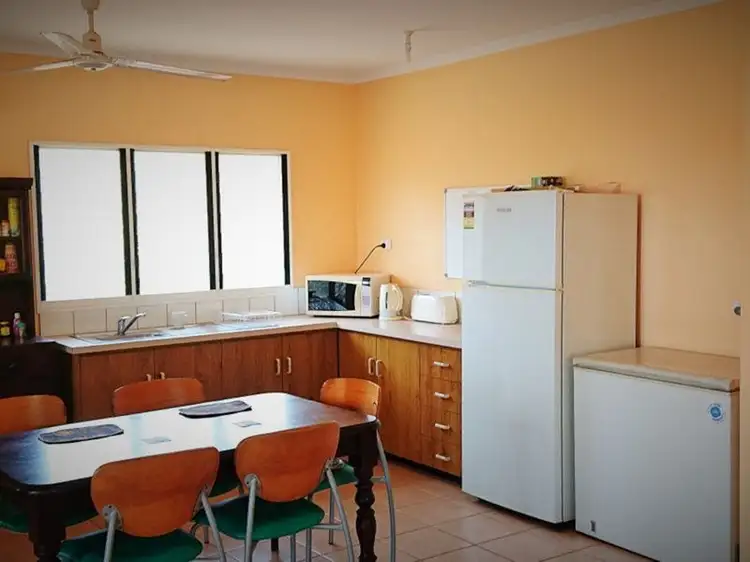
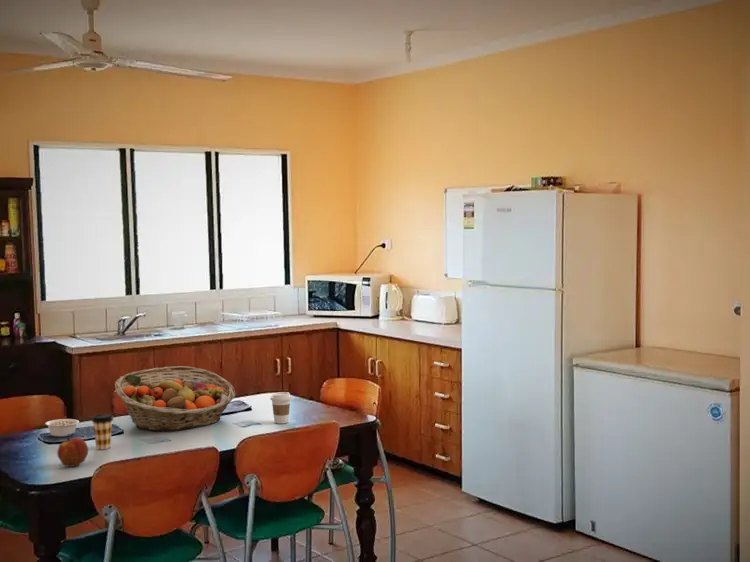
+ apple [56,436,89,468]
+ coffee cup [91,413,114,450]
+ fruit basket [114,365,236,432]
+ legume [44,418,80,438]
+ coffee cup [269,391,293,425]
